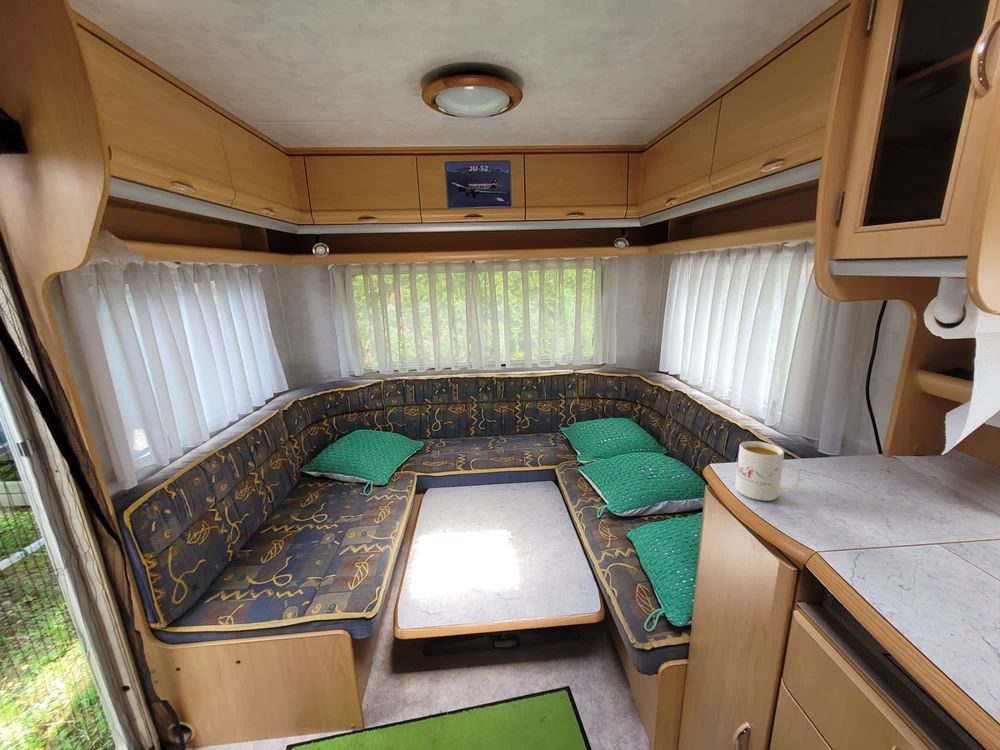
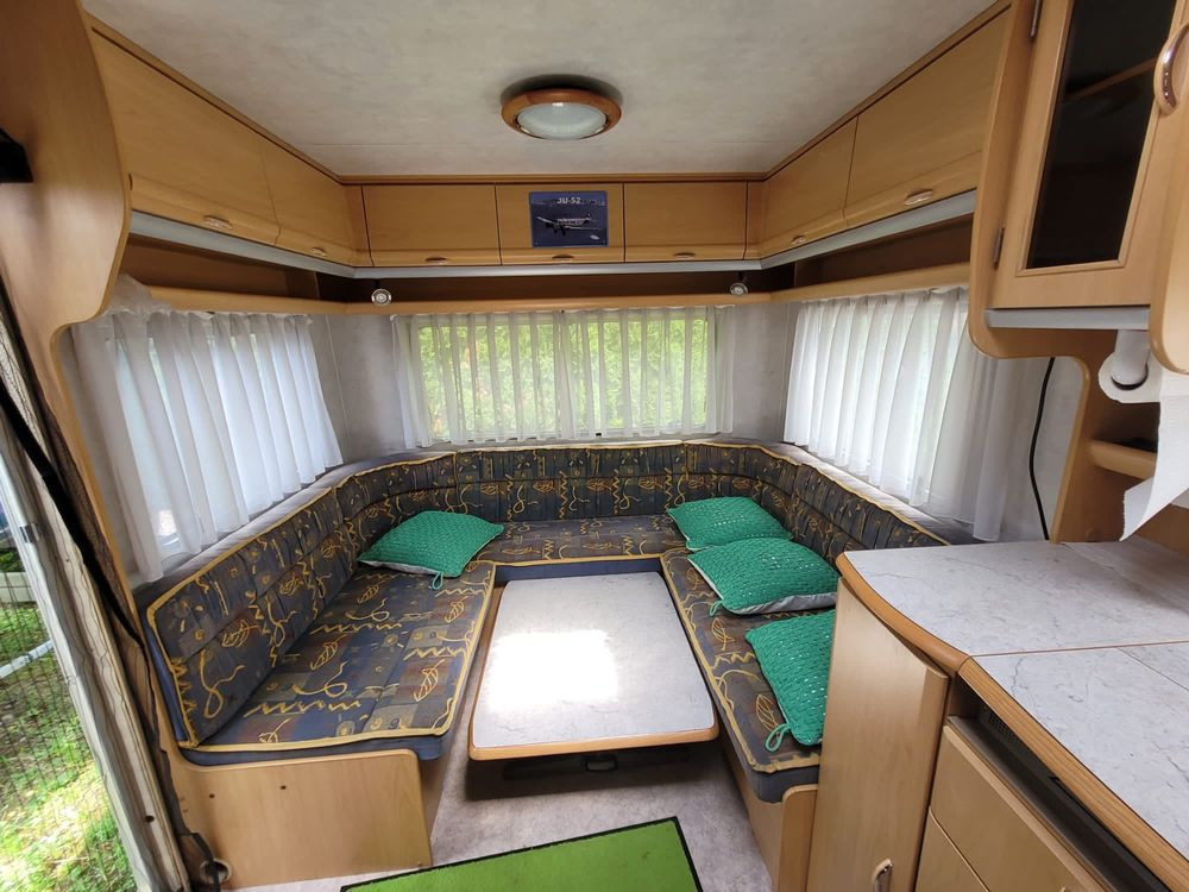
- mug [734,440,801,502]
